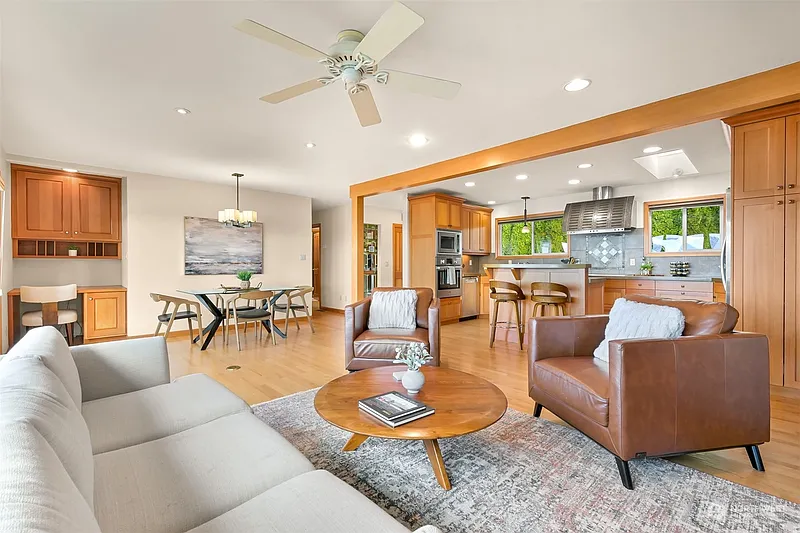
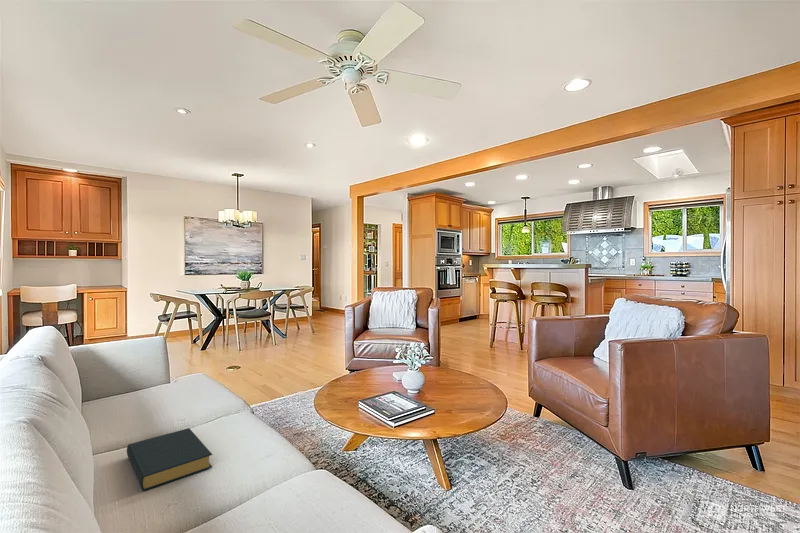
+ hardback book [126,427,213,492]
